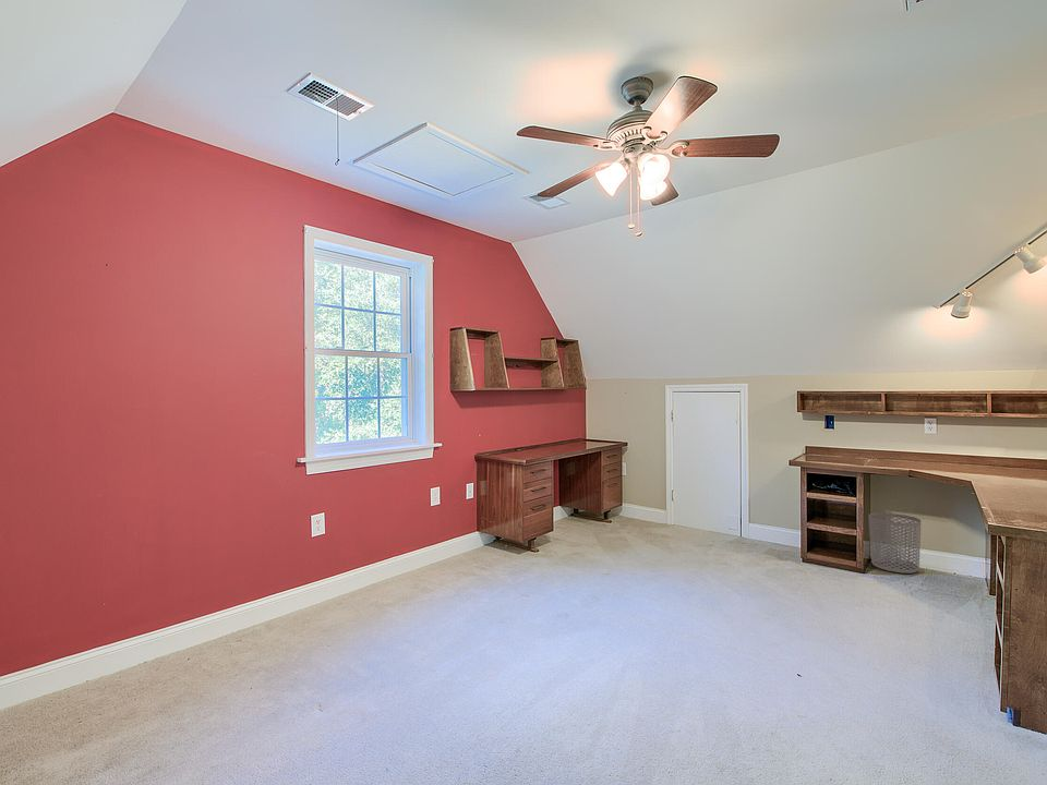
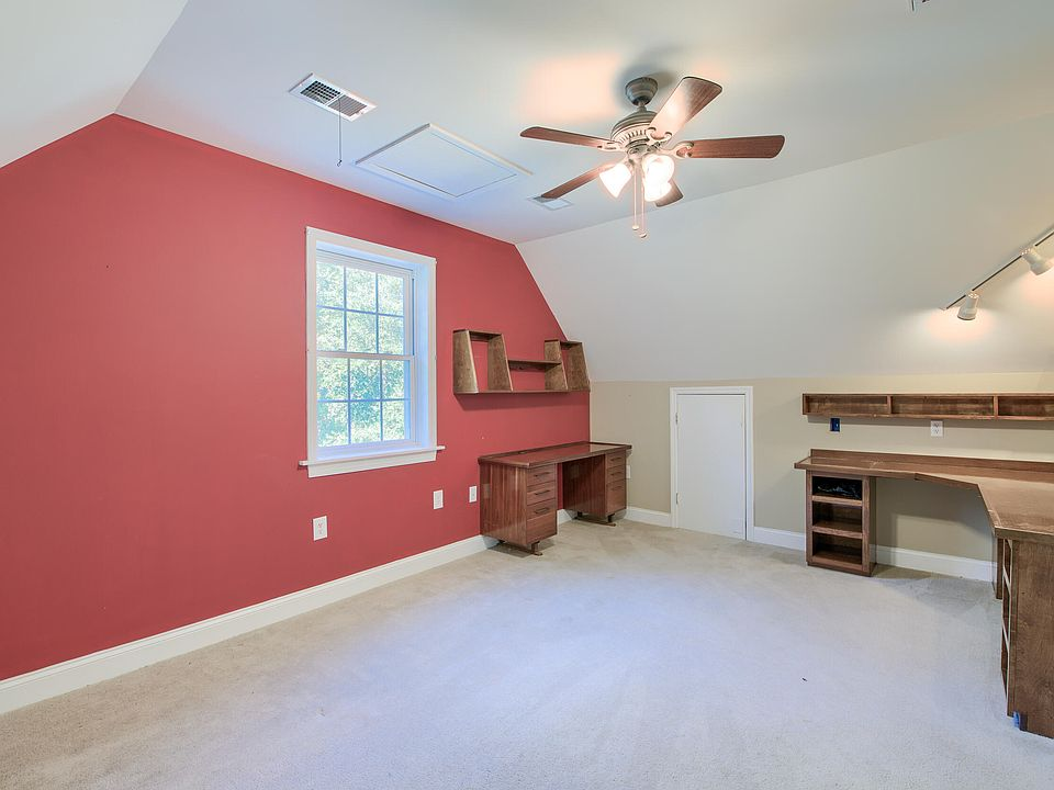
- waste bin [867,511,922,575]
